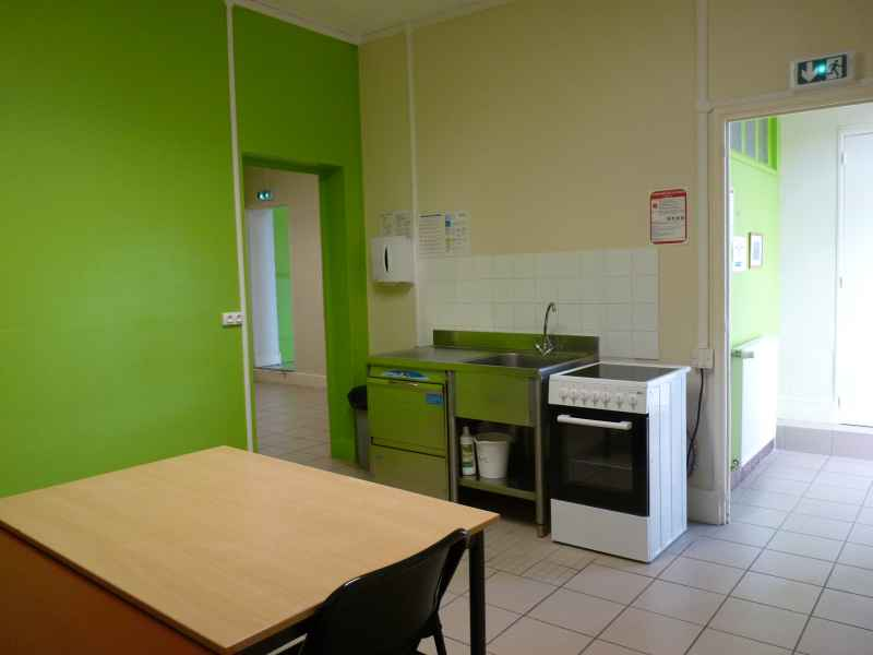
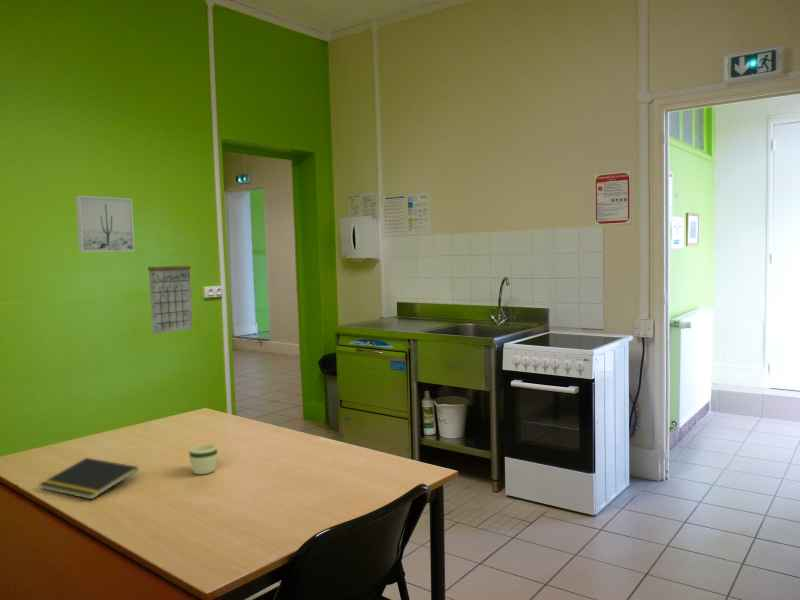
+ mug [188,443,218,475]
+ calendar [147,252,194,335]
+ notepad [38,457,139,500]
+ wall art [75,195,136,253]
